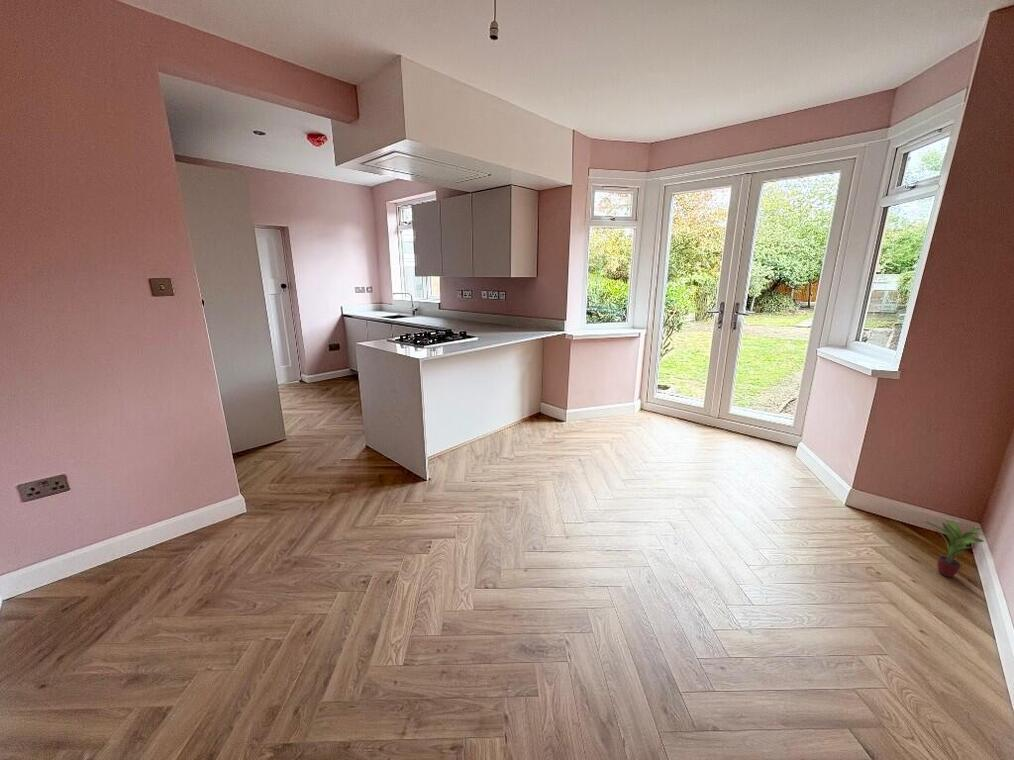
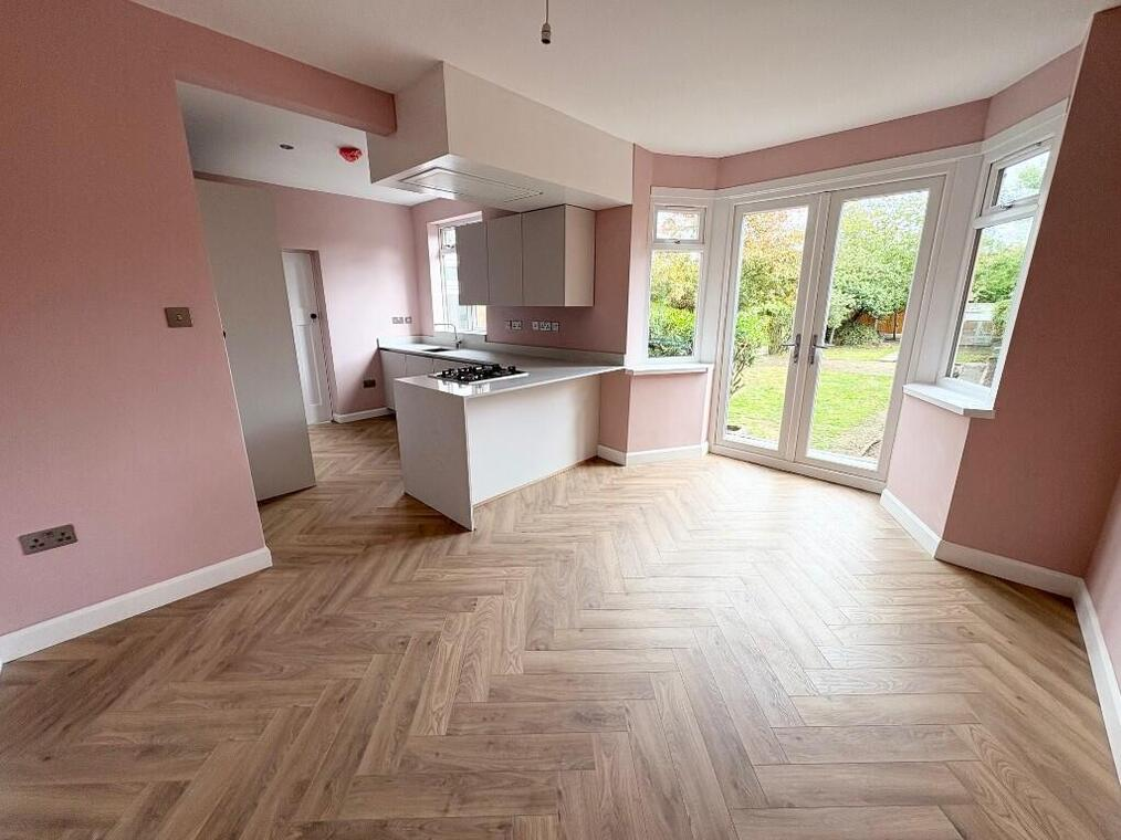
- potted plant [924,519,990,578]
